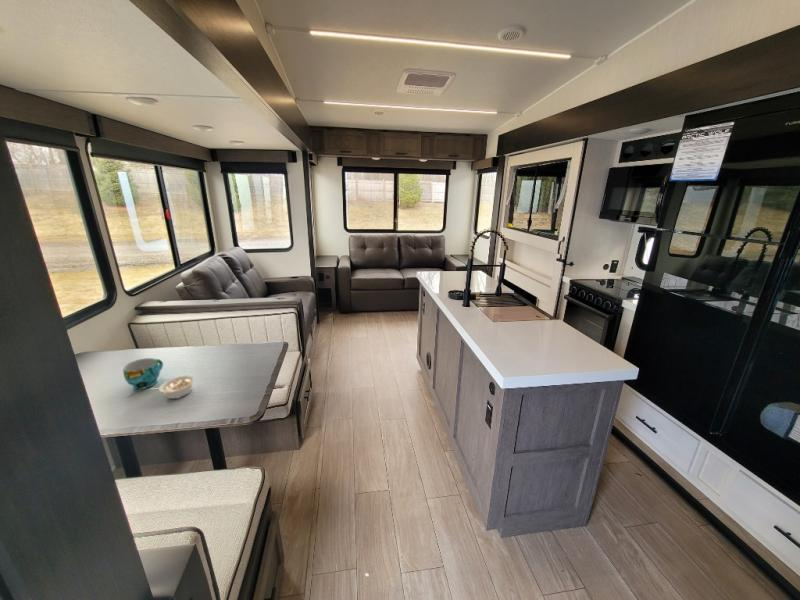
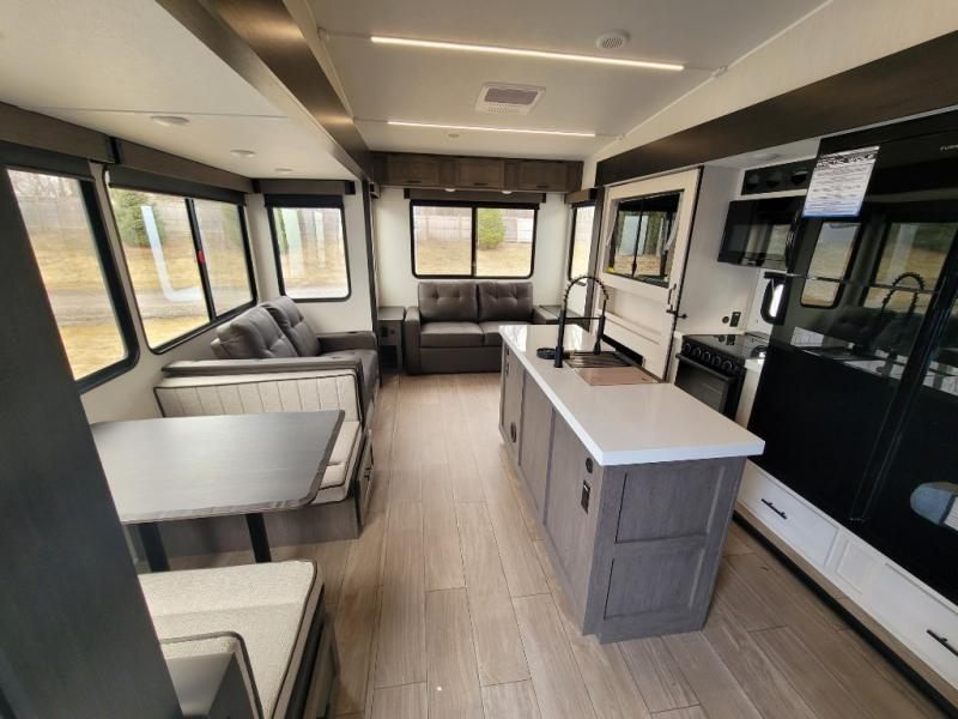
- cup [122,357,164,390]
- legume [149,374,196,400]
